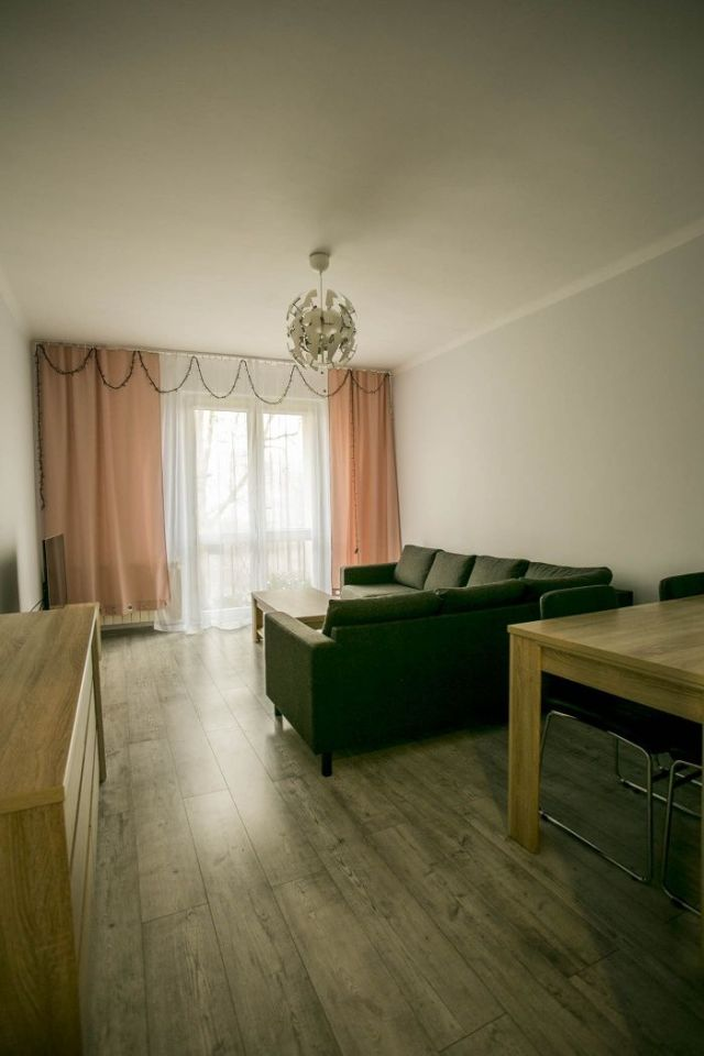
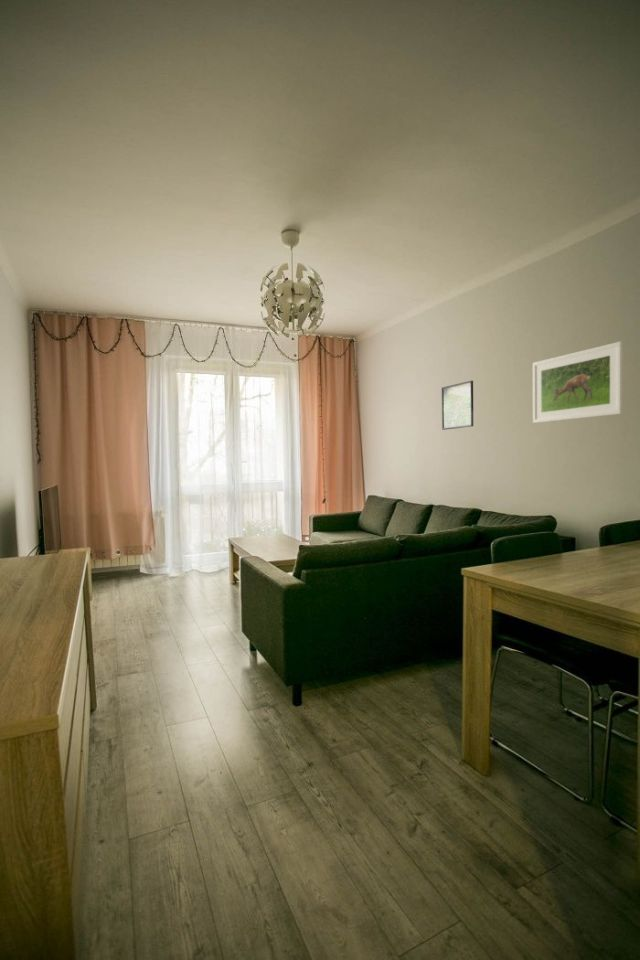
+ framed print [441,380,474,431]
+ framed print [532,340,624,424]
